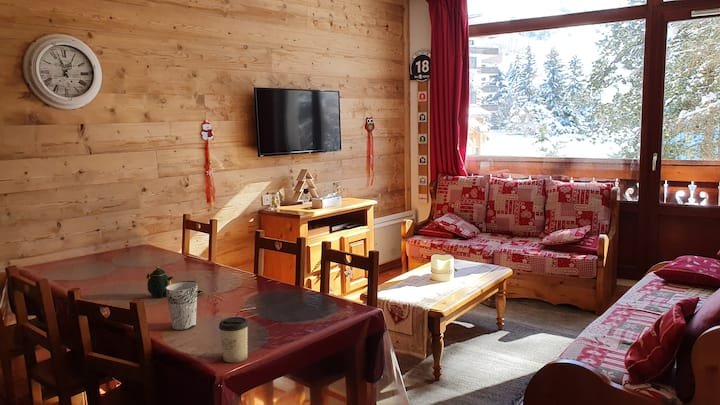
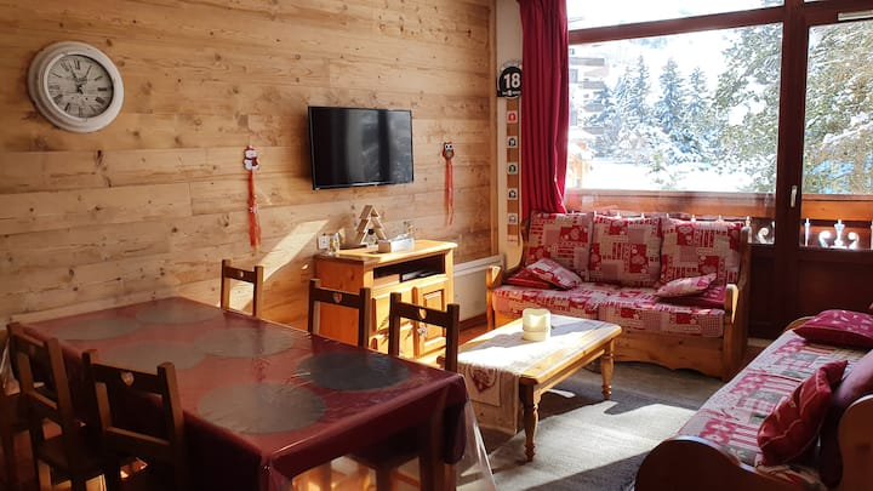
- cup [166,282,198,331]
- cup [218,316,249,364]
- teapot [145,266,205,299]
